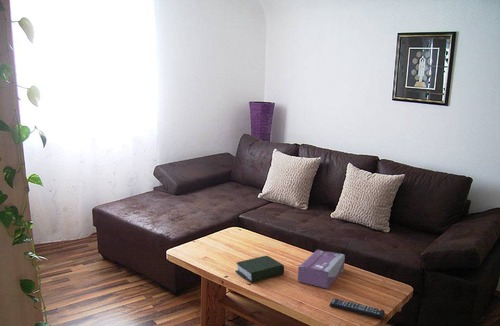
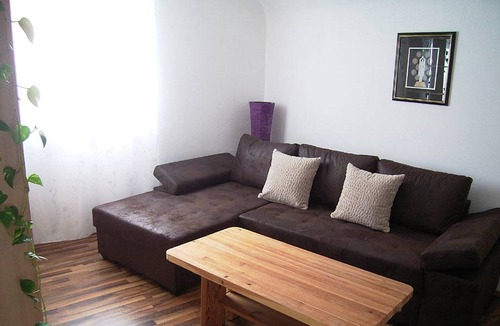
- remote control [329,298,386,320]
- book [234,255,285,284]
- tissue box [297,249,346,290]
